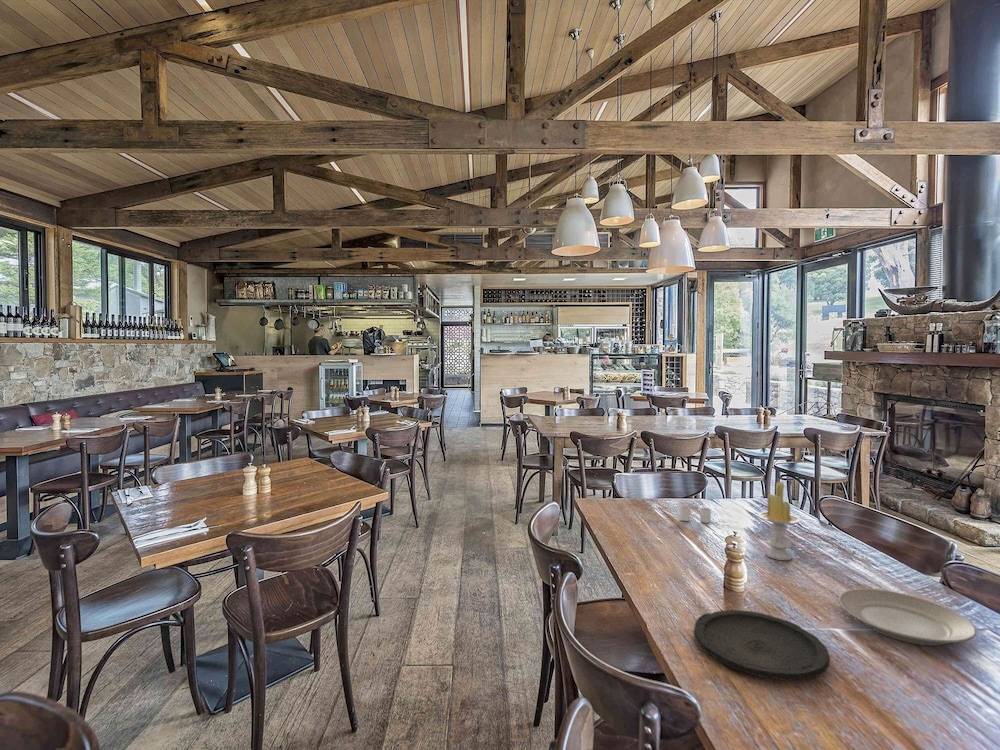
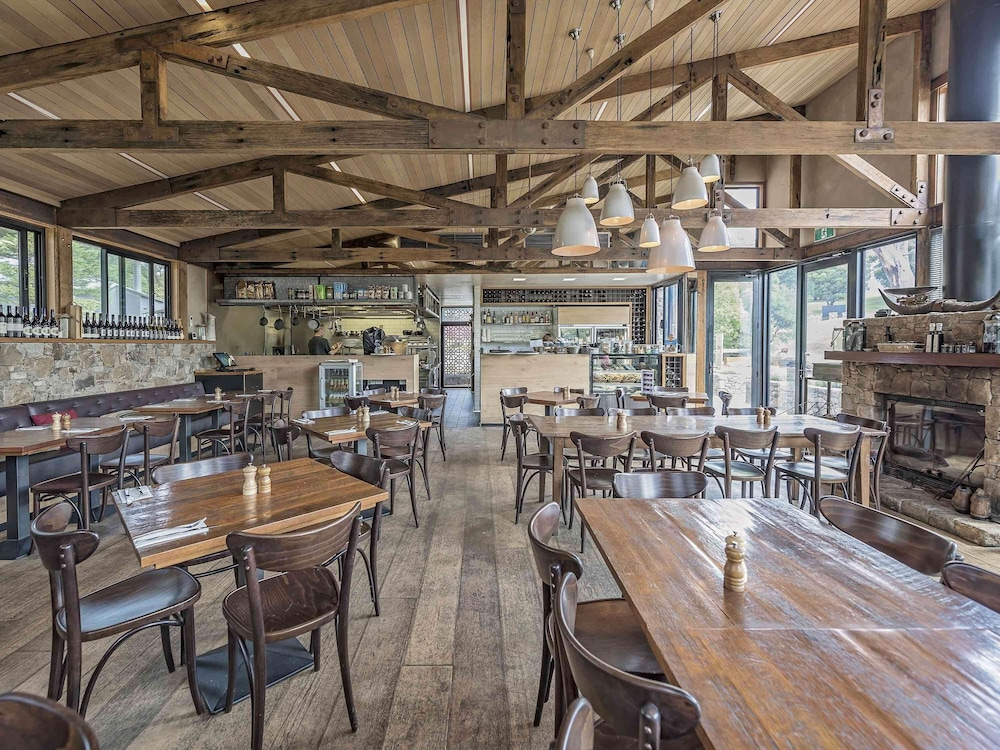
- plate [693,609,831,681]
- plate [837,588,977,647]
- candle [757,481,801,561]
- drinking glass [679,505,712,524]
